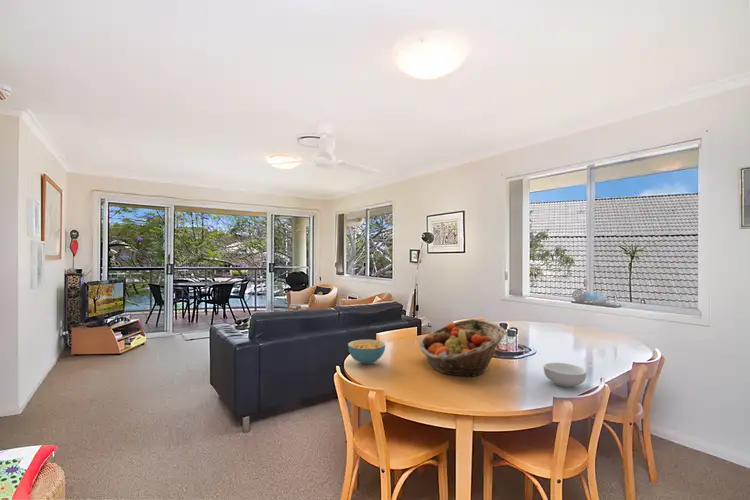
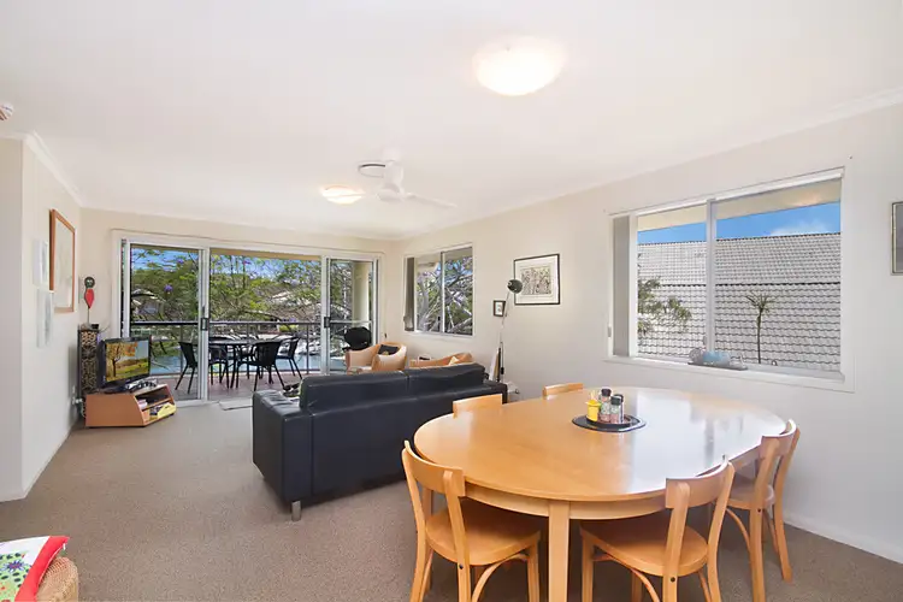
- cereal bowl [347,339,386,365]
- cereal bowl [543,362,587,388]
- fruit basket [418,318,506,378]
